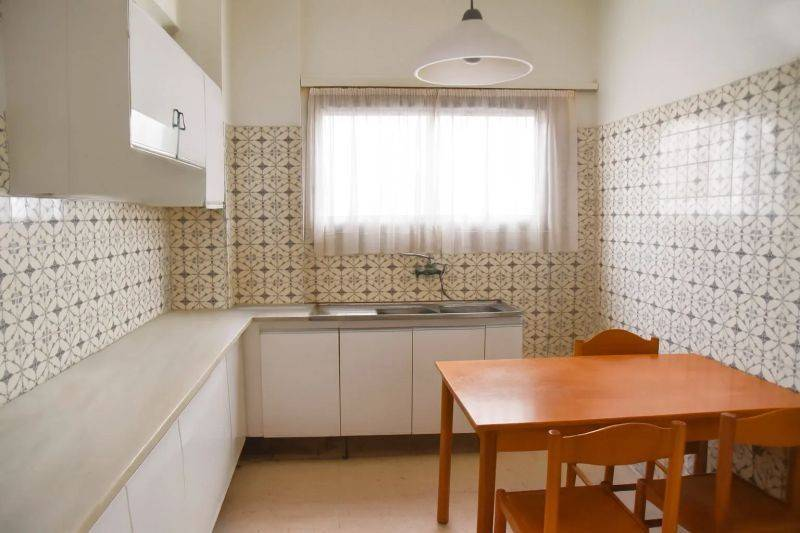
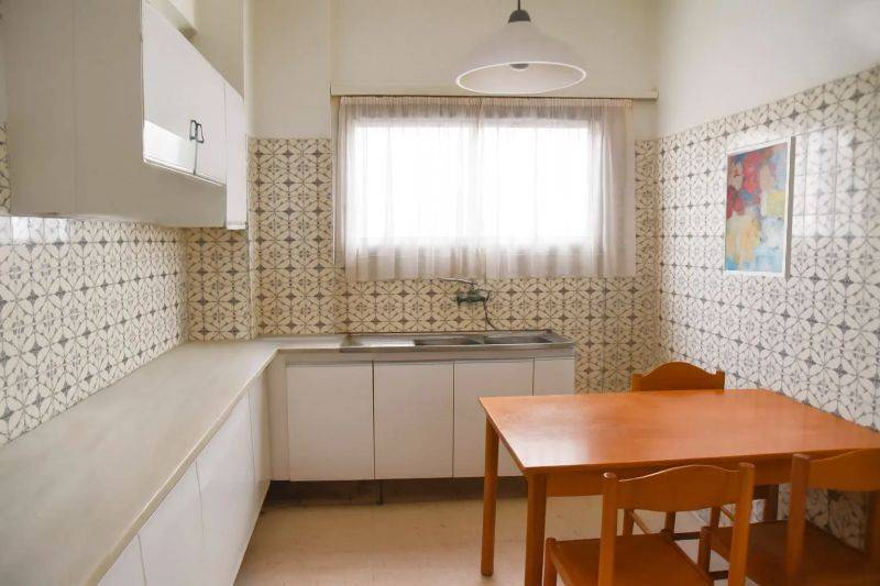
+ wall art [722,135,798,278]
